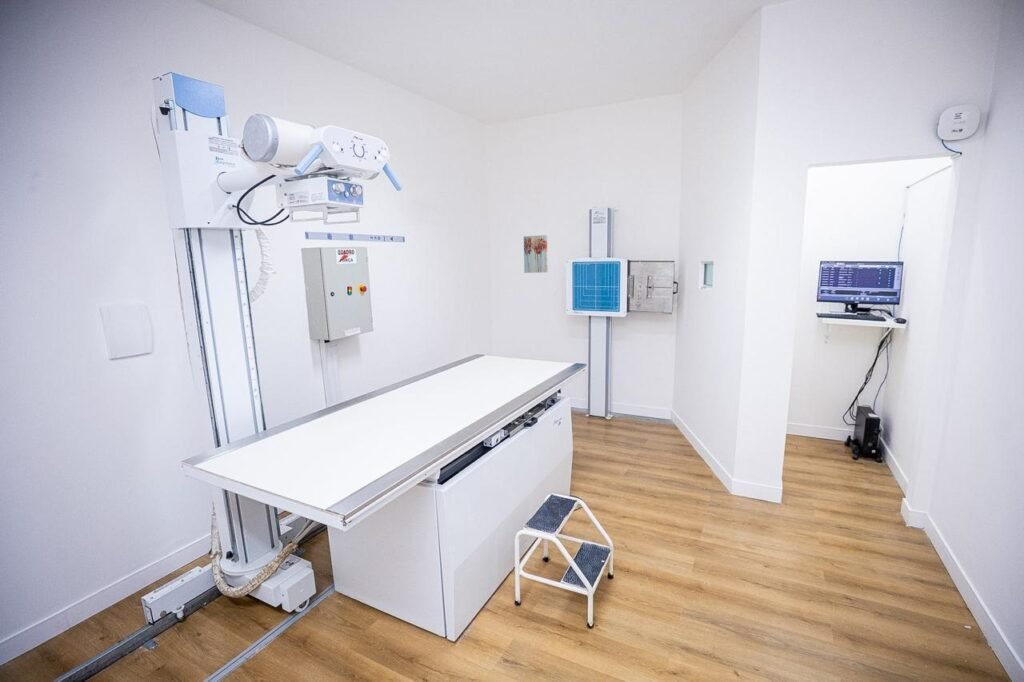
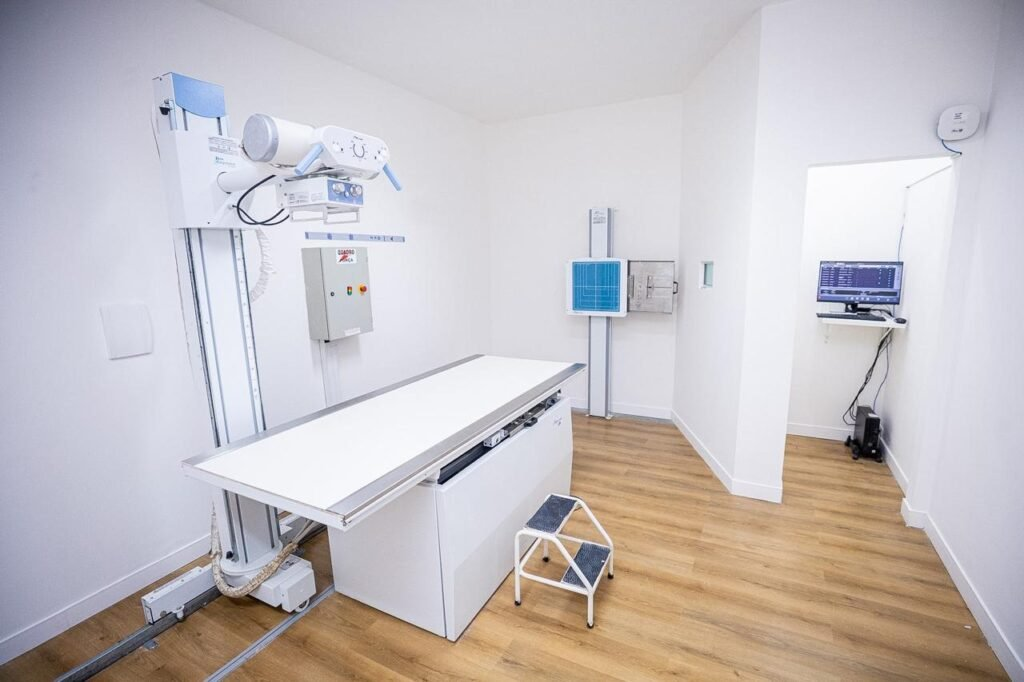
- wall art [523,234,549,274]
